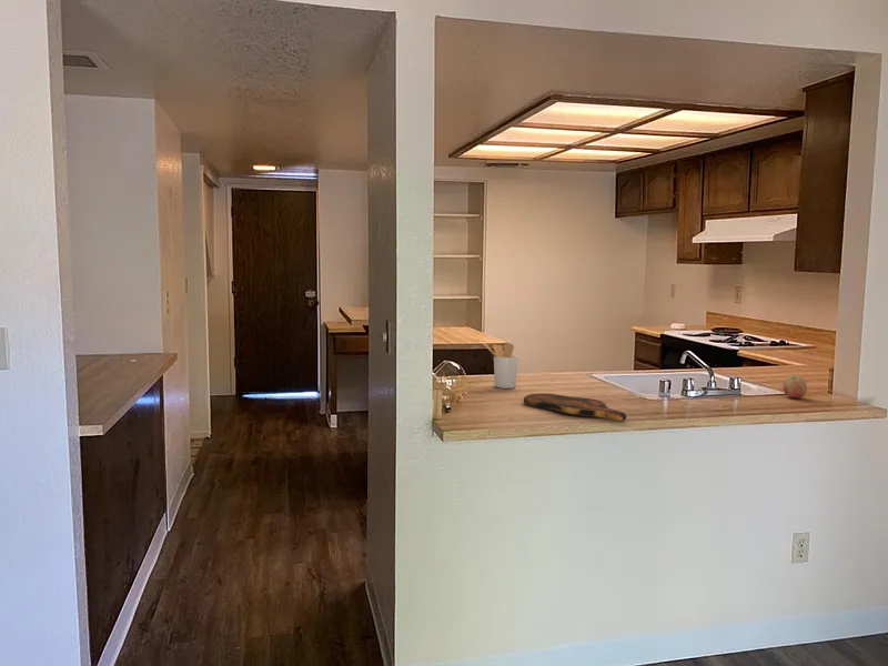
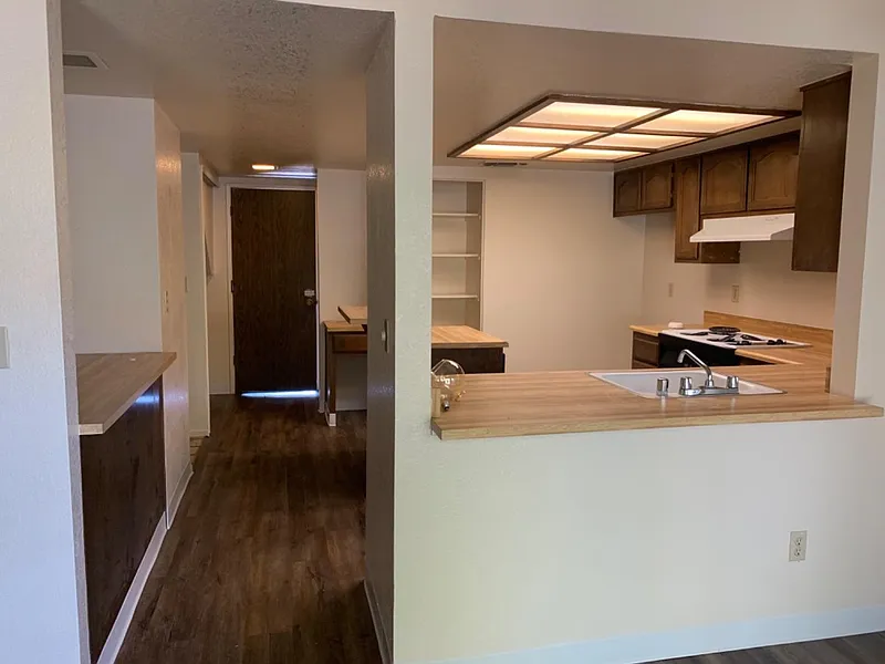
- utensil holder [482,342,519,390]
- fruit [781,375,808,400]
- cutting board [523,392,627,422]
